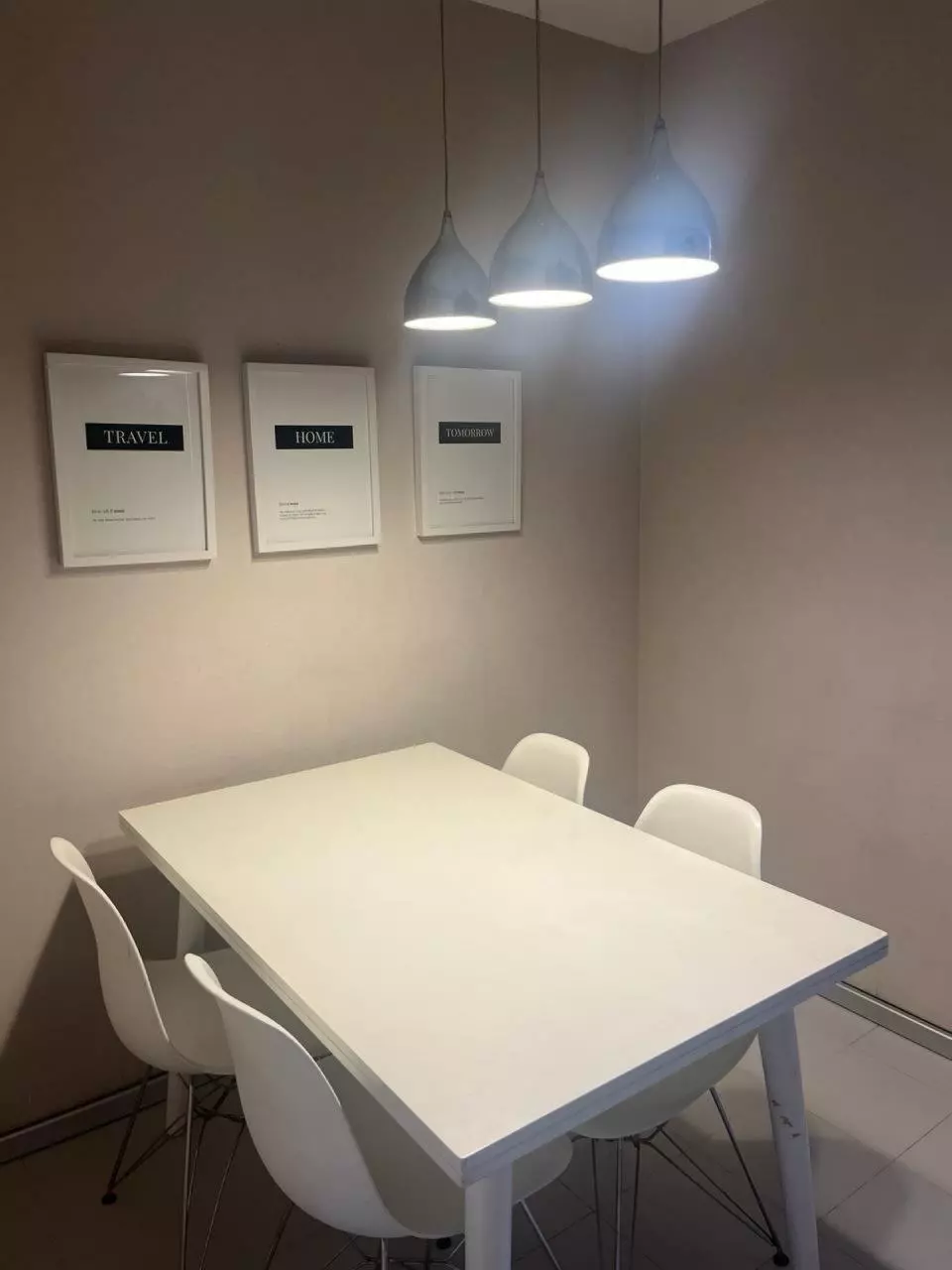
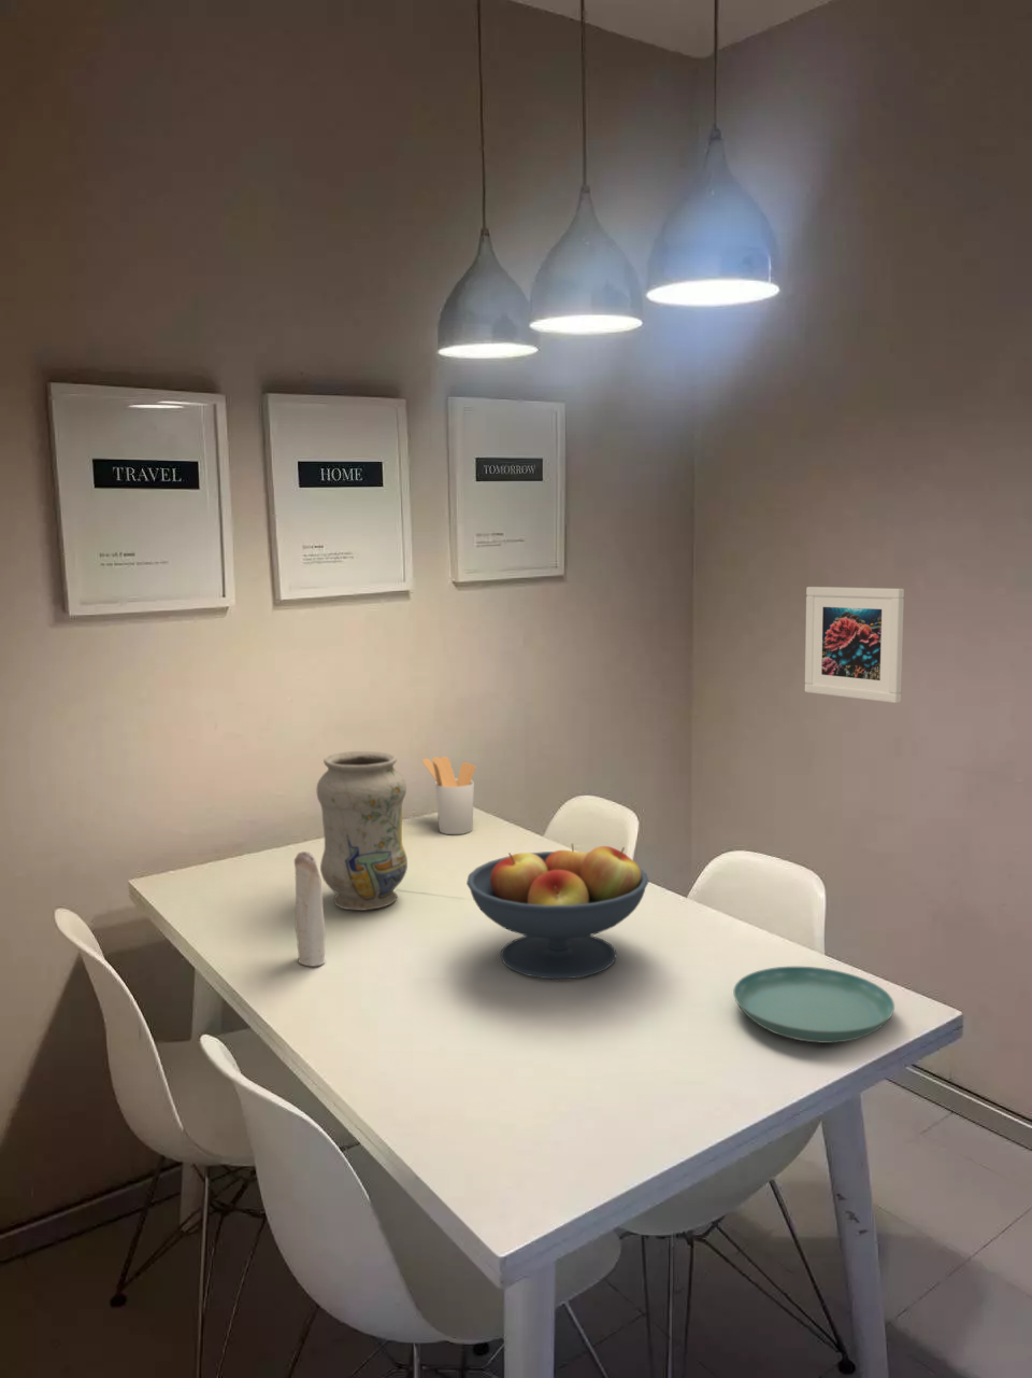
+ candle [294,851,326,968]
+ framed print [804,586,905,704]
+ fruit bowl [465,843,649,980]
+ saucer [732,966,895,1044]
+ utensil holder [422,755,476,835]
+ vase [317,751,409,910]
